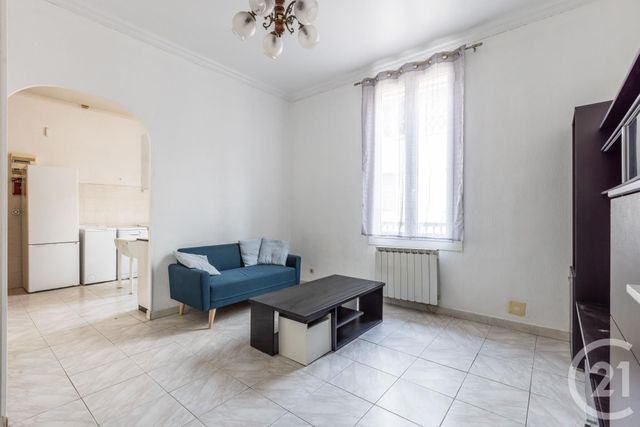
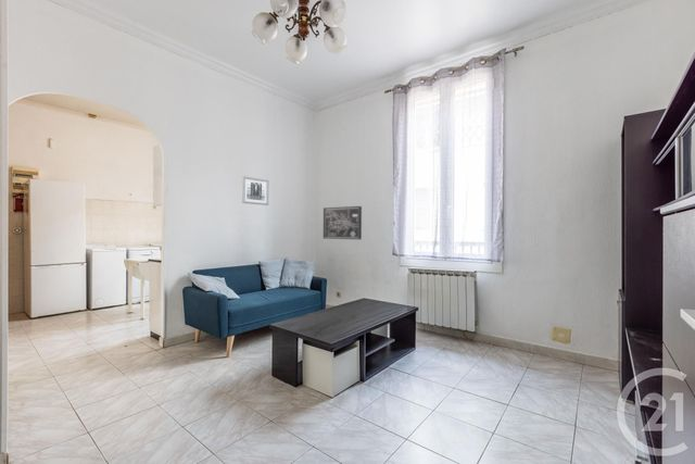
+ wall art [241,175,269,206]
+ wall art [323,205,363,240]
